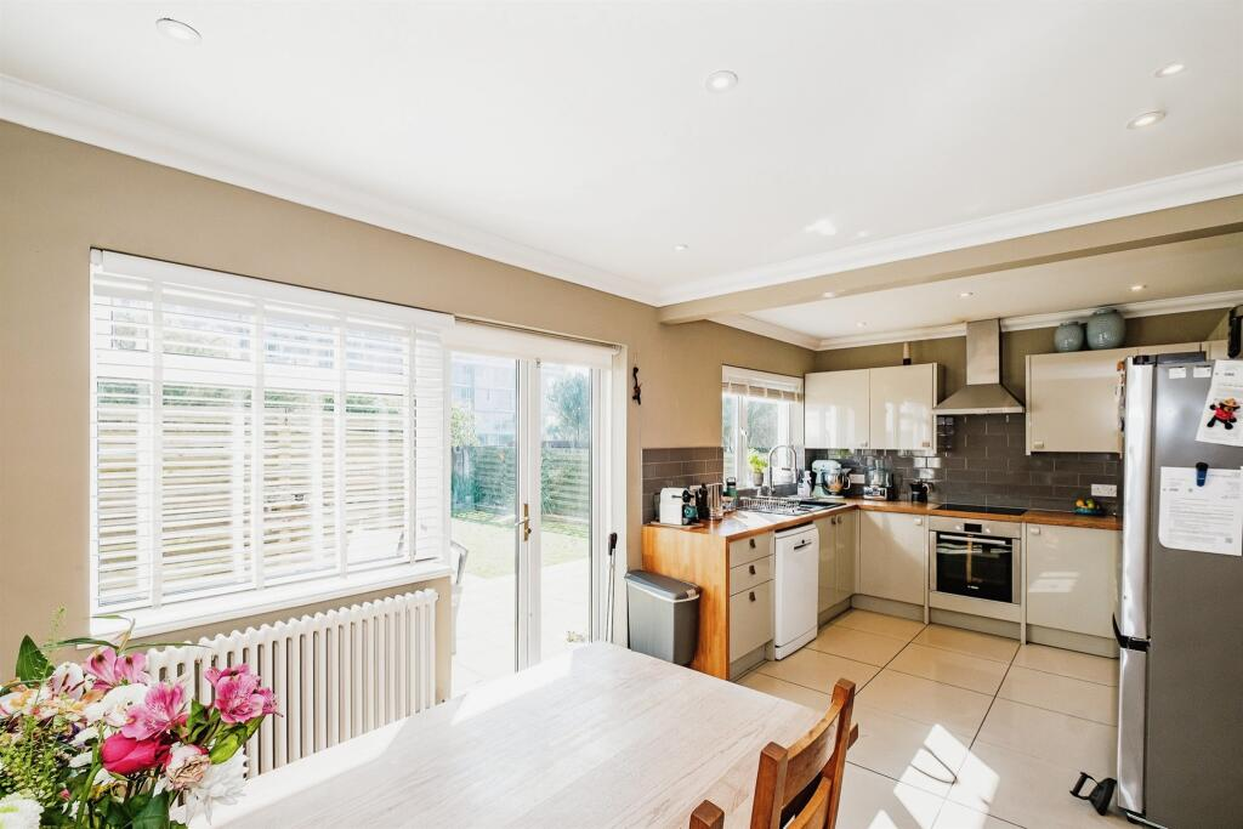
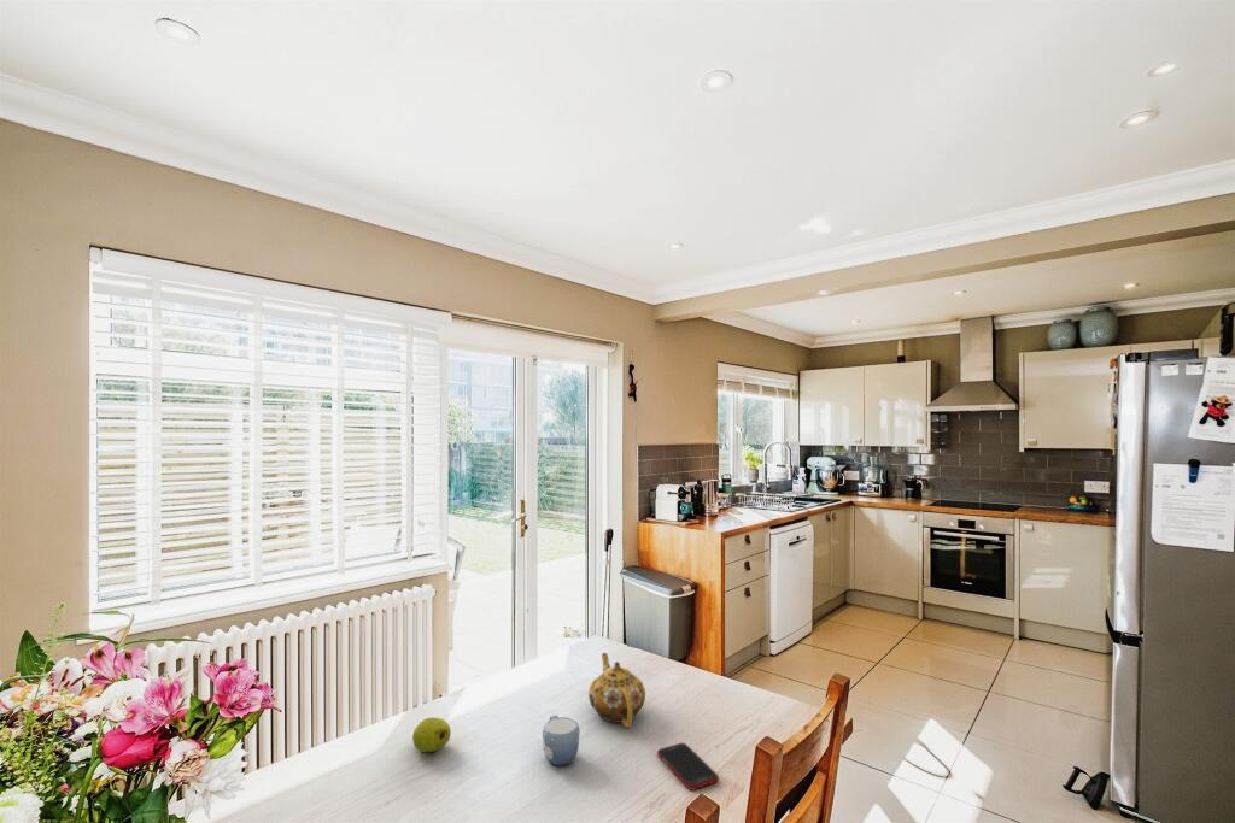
+ mug [542,713,581,766]
+ fruit [411,717,451,753]
+ teapot [587,652,646,729]
+ cell phone [656,742,720,792]
